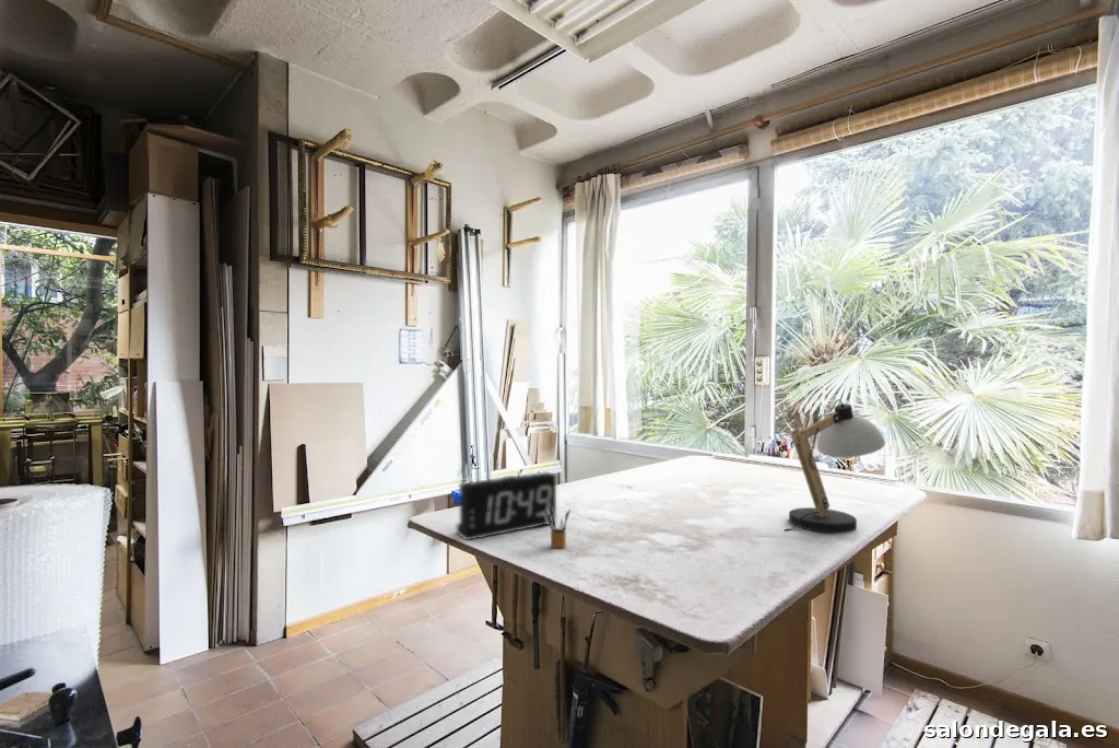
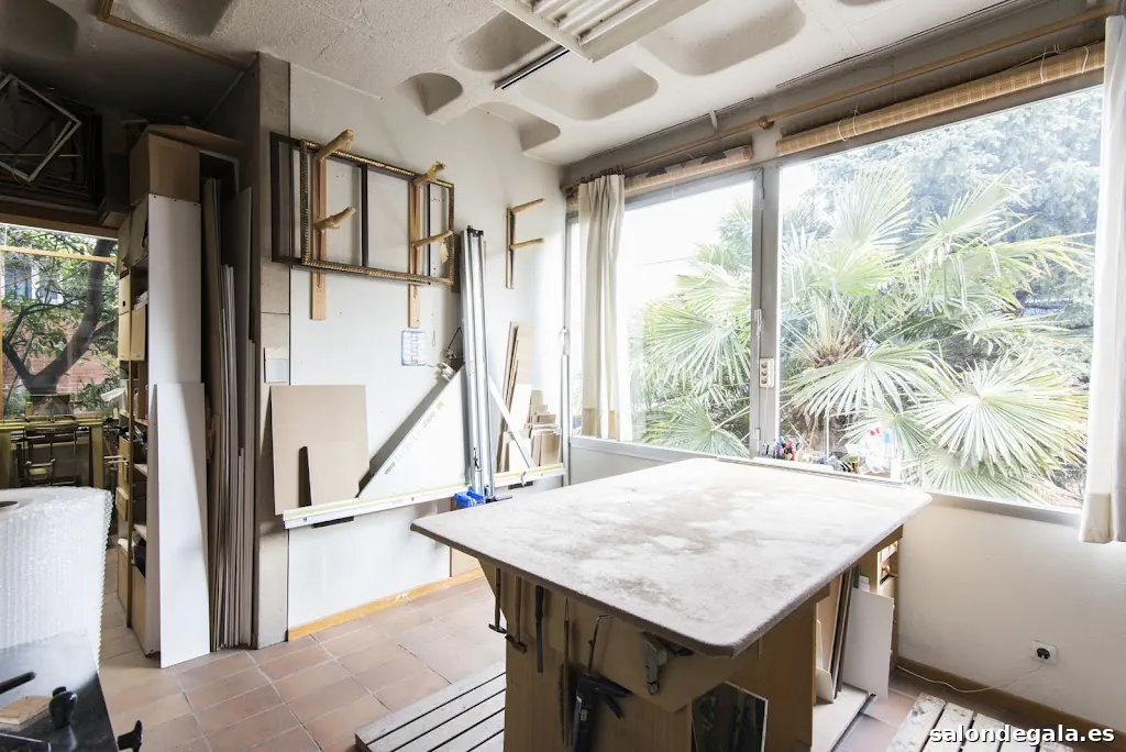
- desk lamp [784,398,886,534]
- pencil box [545,507,572,549]
- alarm clock [456,471,557,541]
